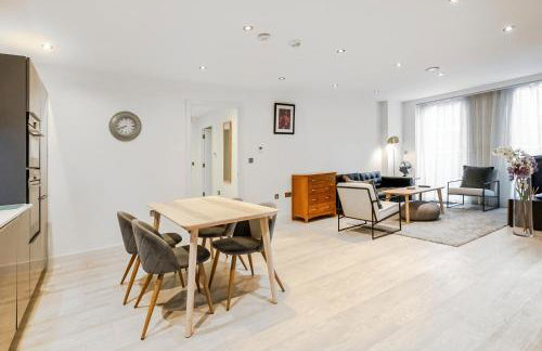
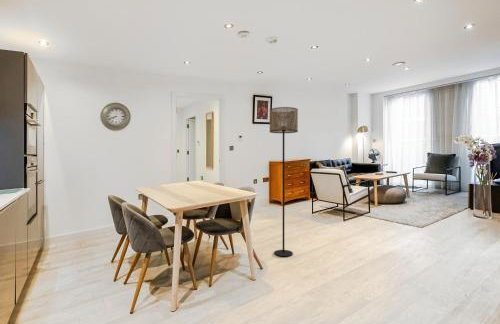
+ floor lamp [269,106,299,257]
